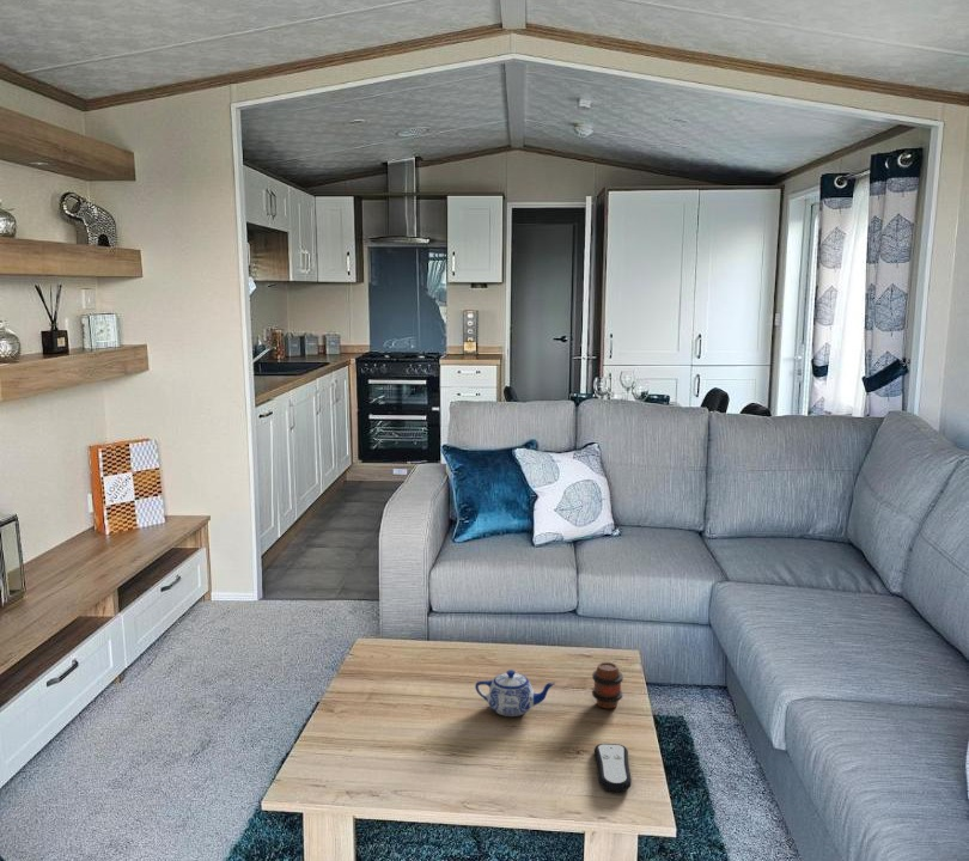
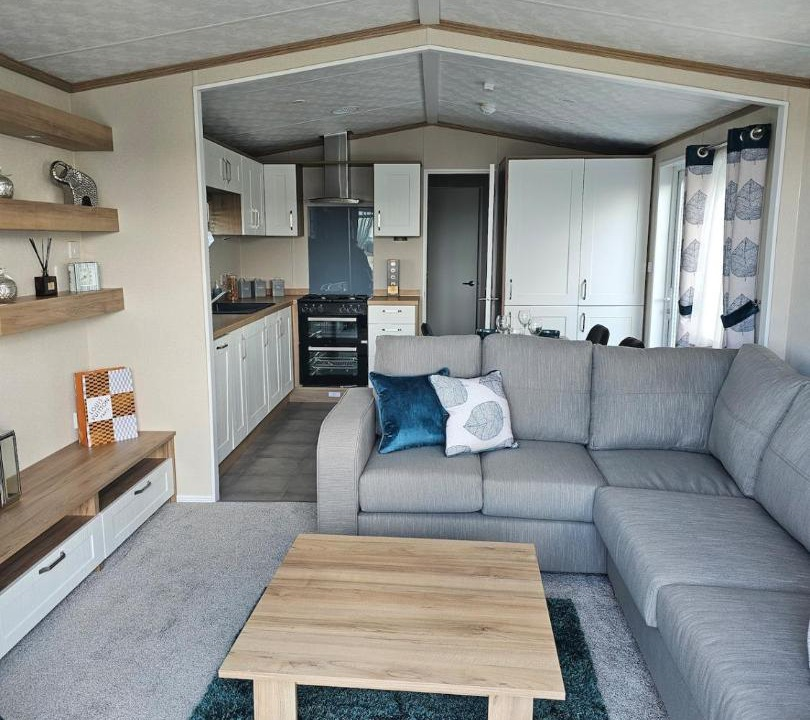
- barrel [591,661,624,709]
- remote control [593,743,633,793]
- teapot [474,668,556,718]
